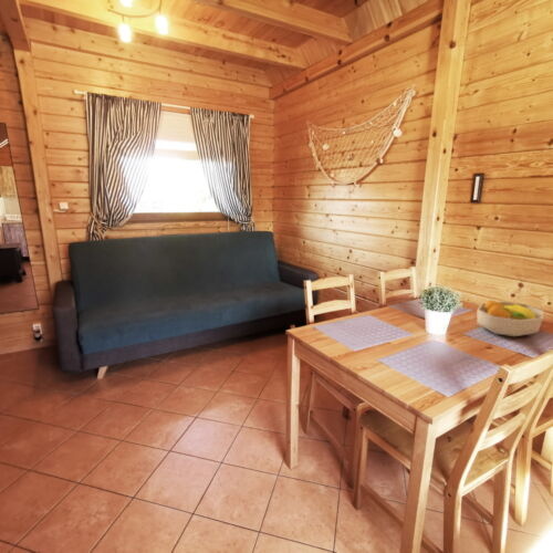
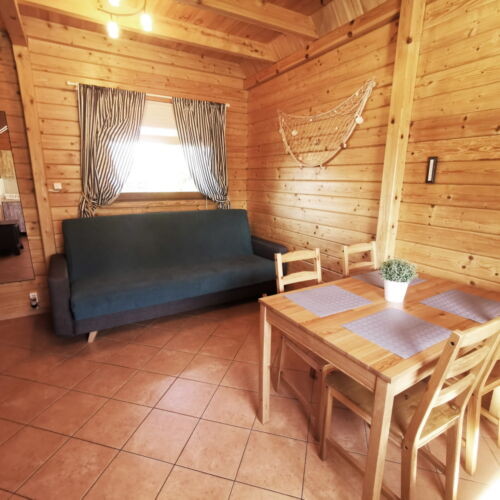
- fruit bowl [476,299,545,337]
